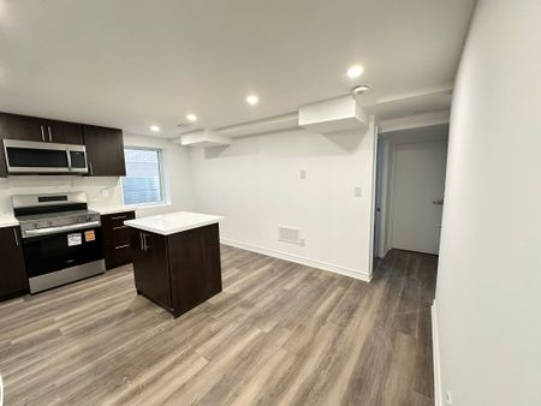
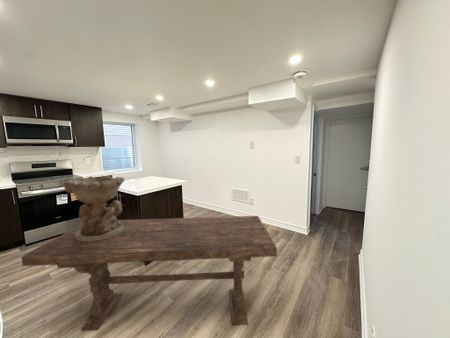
+ decorative bowl [63,175,126,241]
+ dining table [21,215,278,332]
